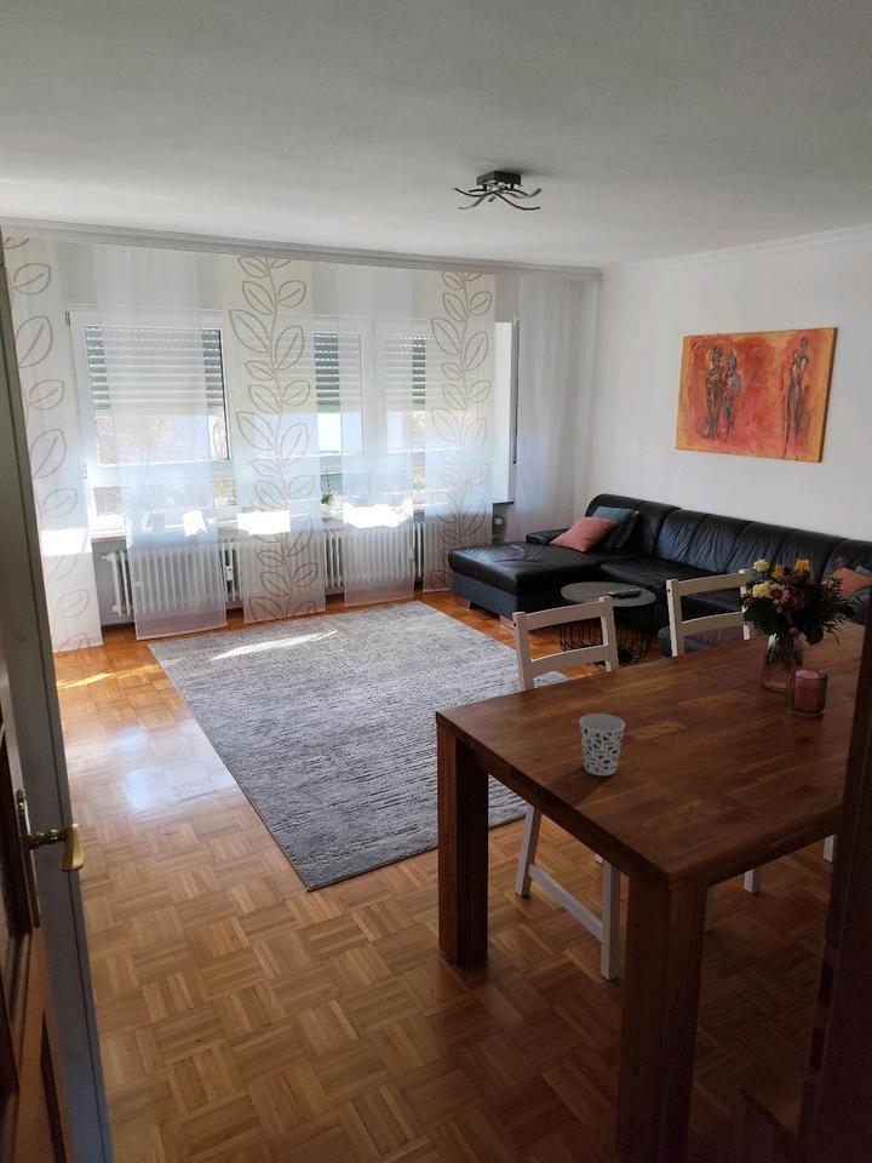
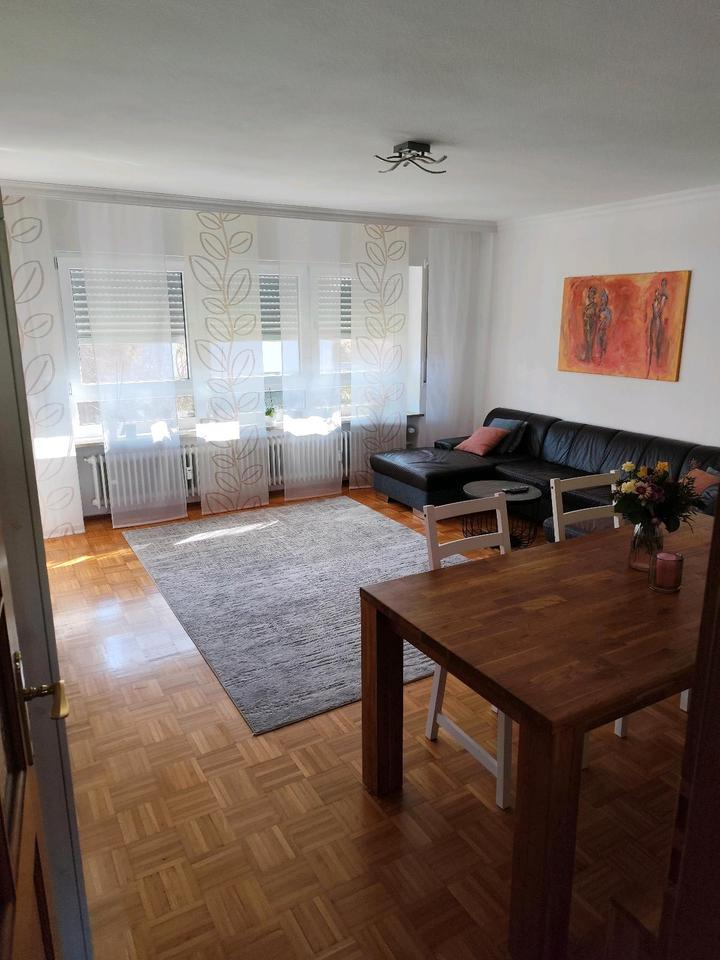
- cup [579,712,626,777]
